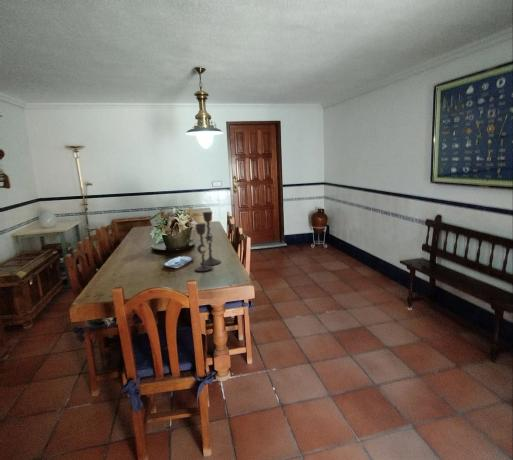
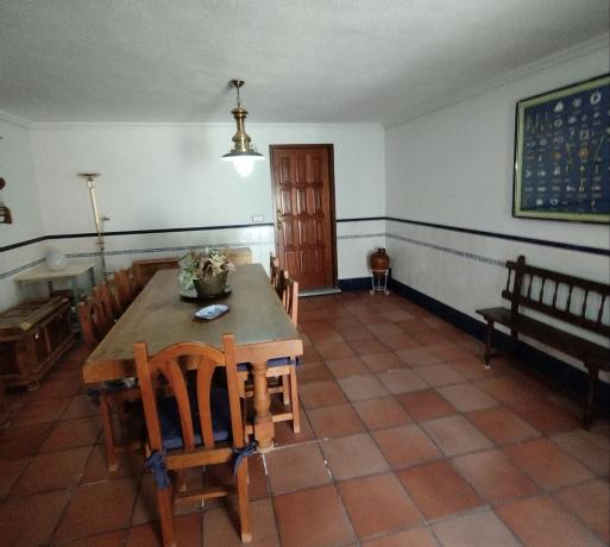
- candlestick [194,211,222,272]
